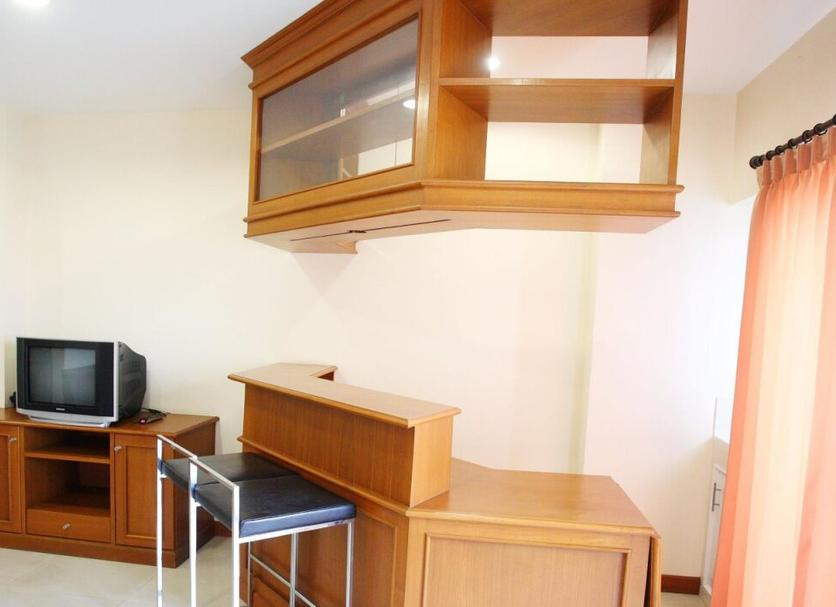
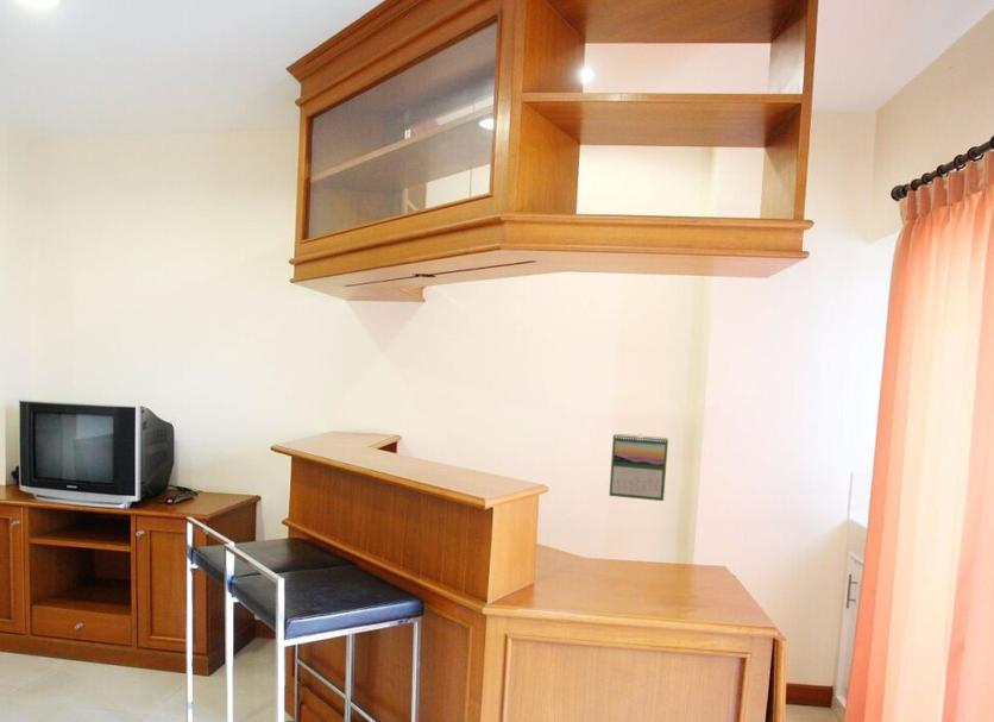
+ calendar [608,433,669,502]
